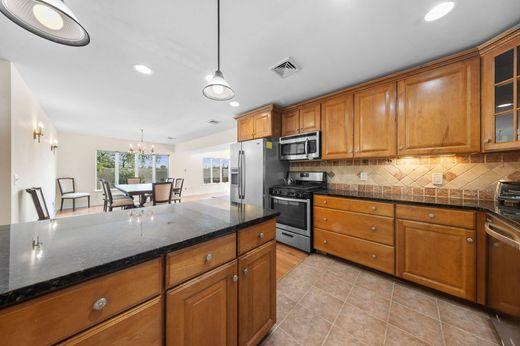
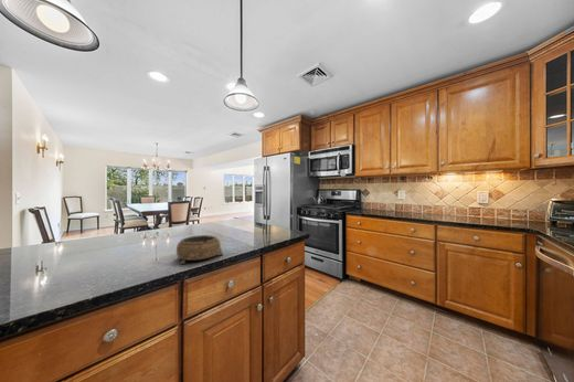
+ decorative bowl [176,234,224,265]
